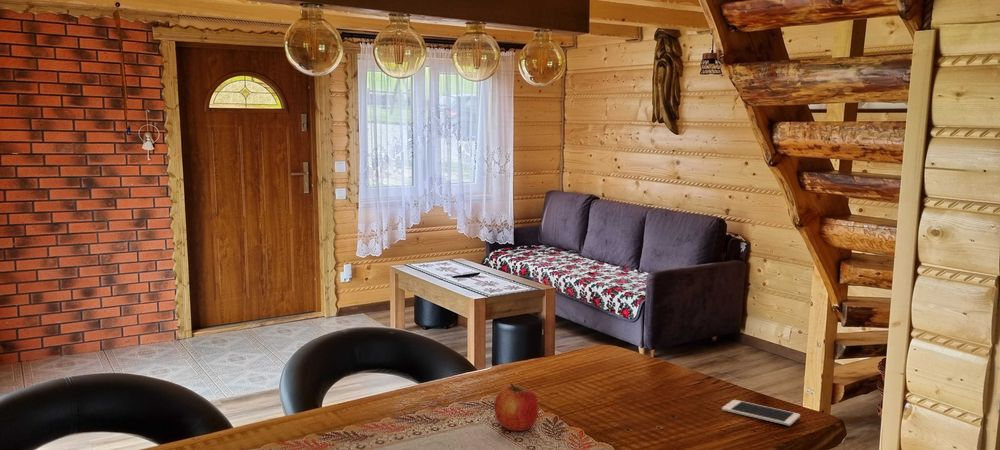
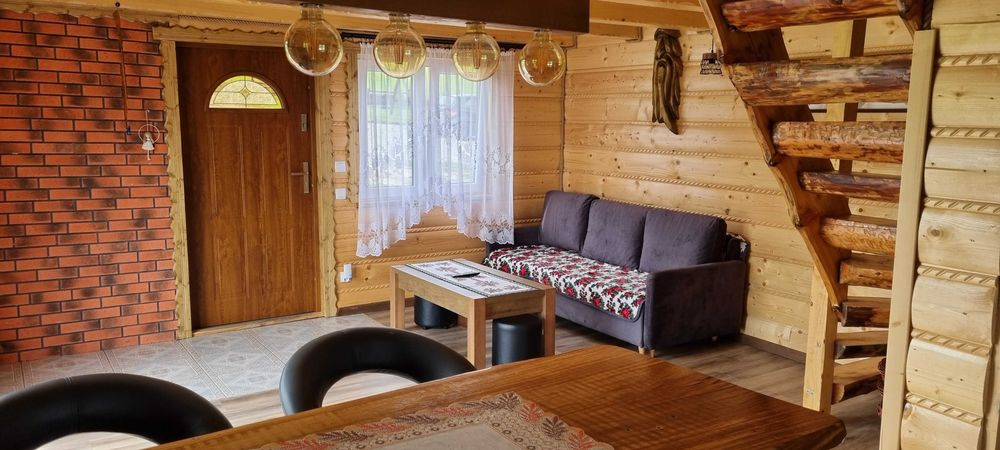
- cell phone [721,399,801,427]
- apple [493,382,540,432]
